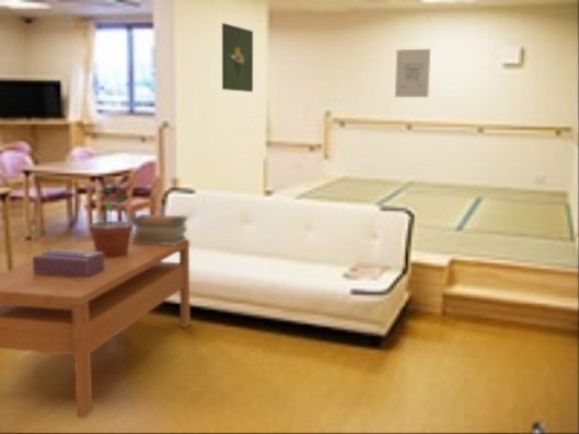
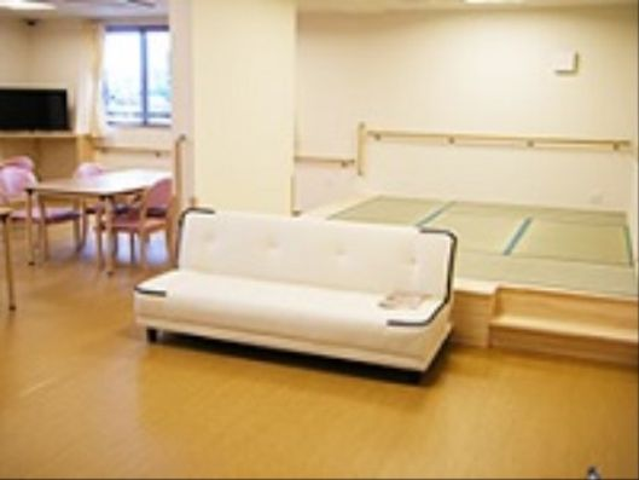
- book stack [129,213,188,246]
- wall art [394,48,431,98]
- coffee table [0,236,192,419]
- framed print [221,22,254,93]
- potted plant [89,187,134,257]
- tissue box [32,248,105,279]
